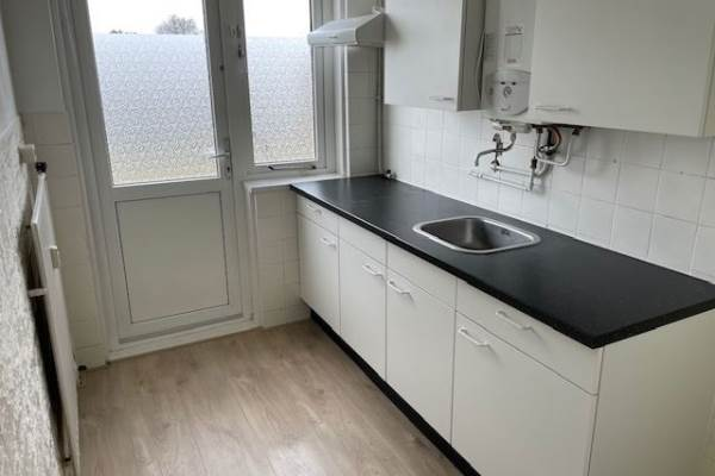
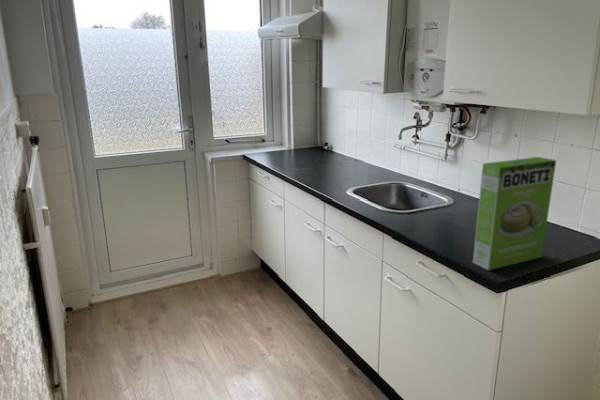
+ cake mix box [472,156,557,271]
